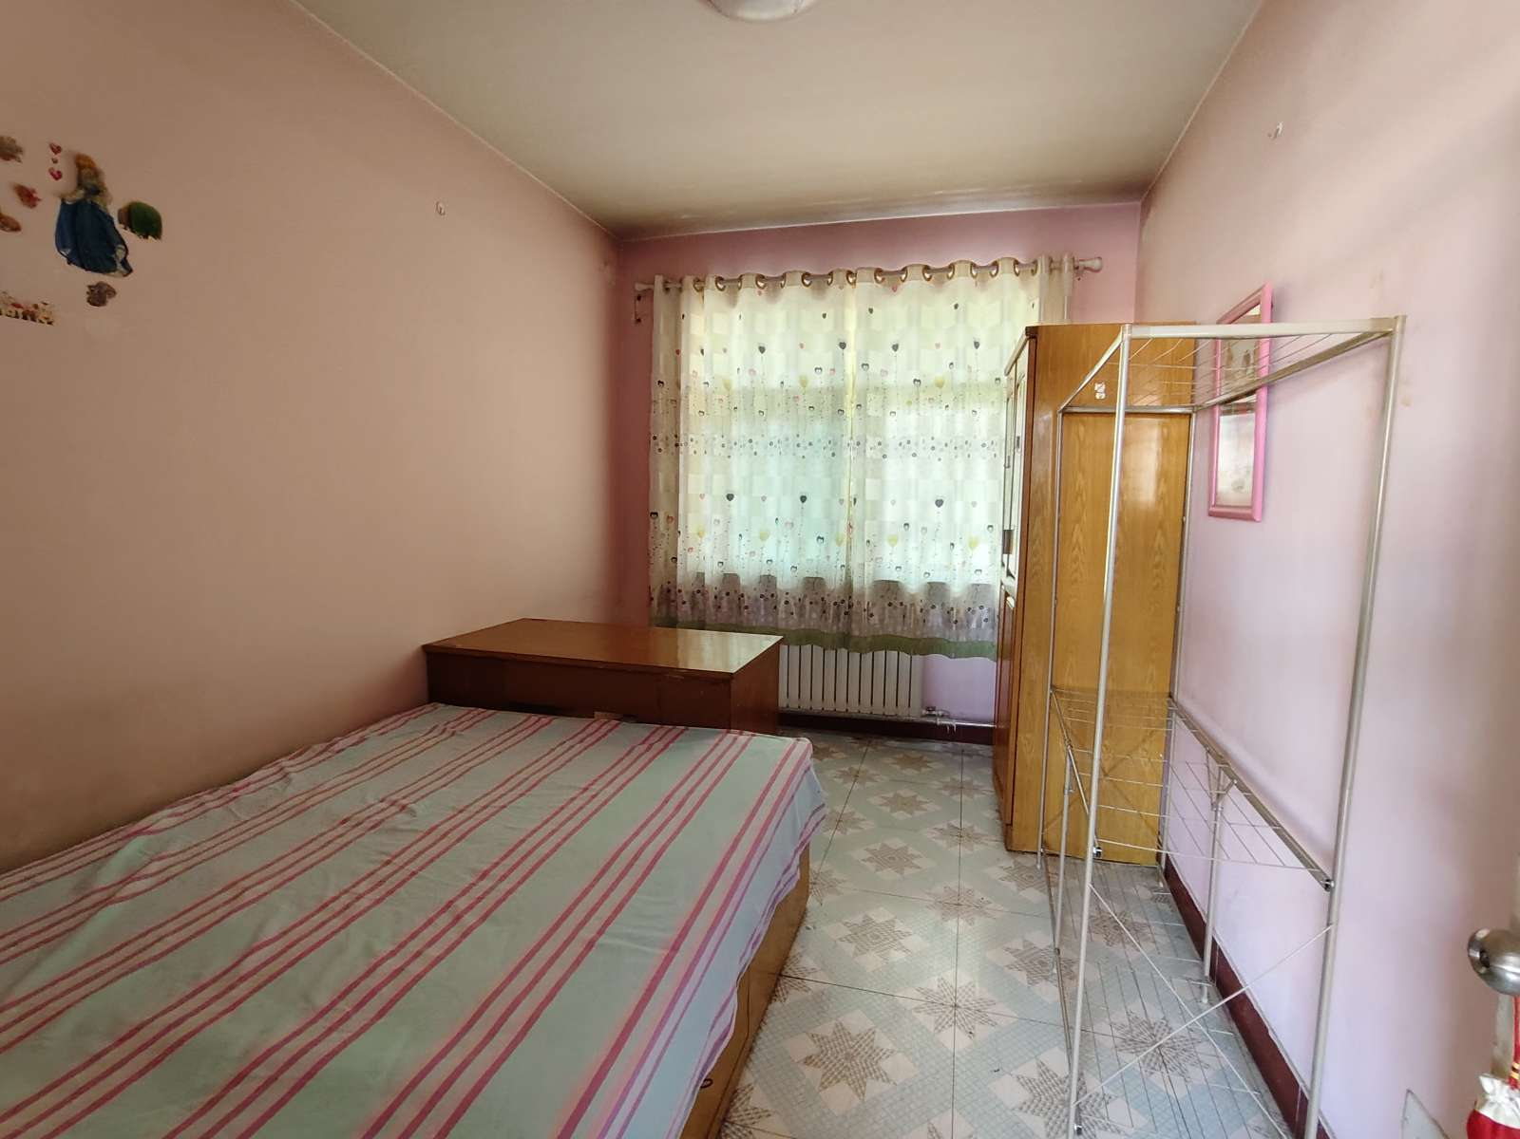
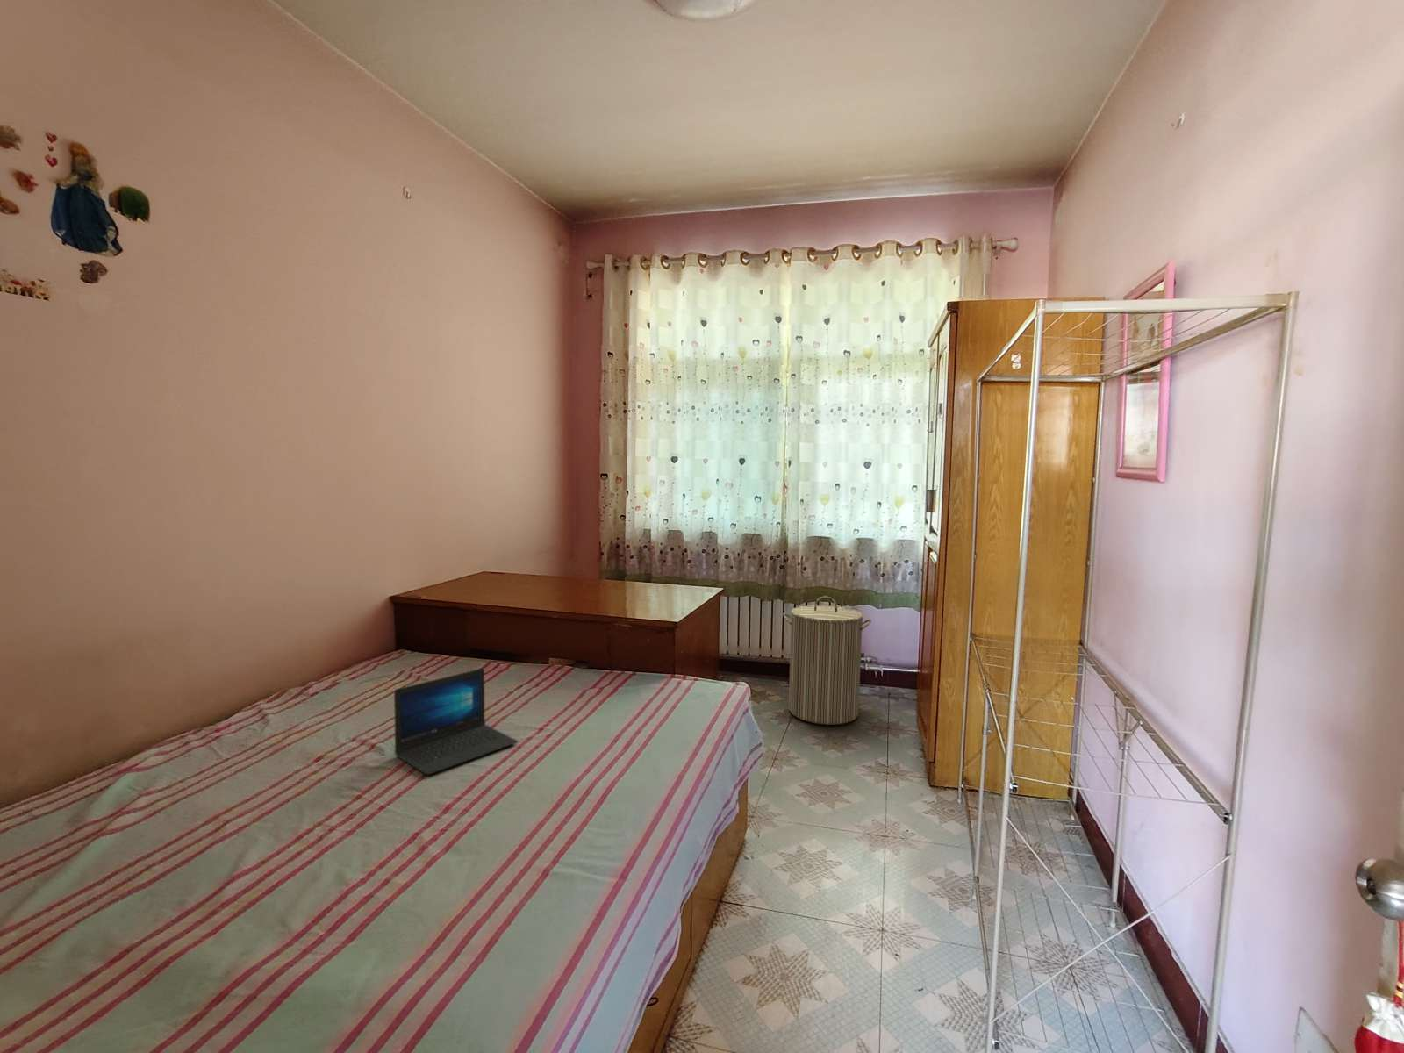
+ laundry hamper [782,595,872,726]
+ laptop [394,668,518,775]
